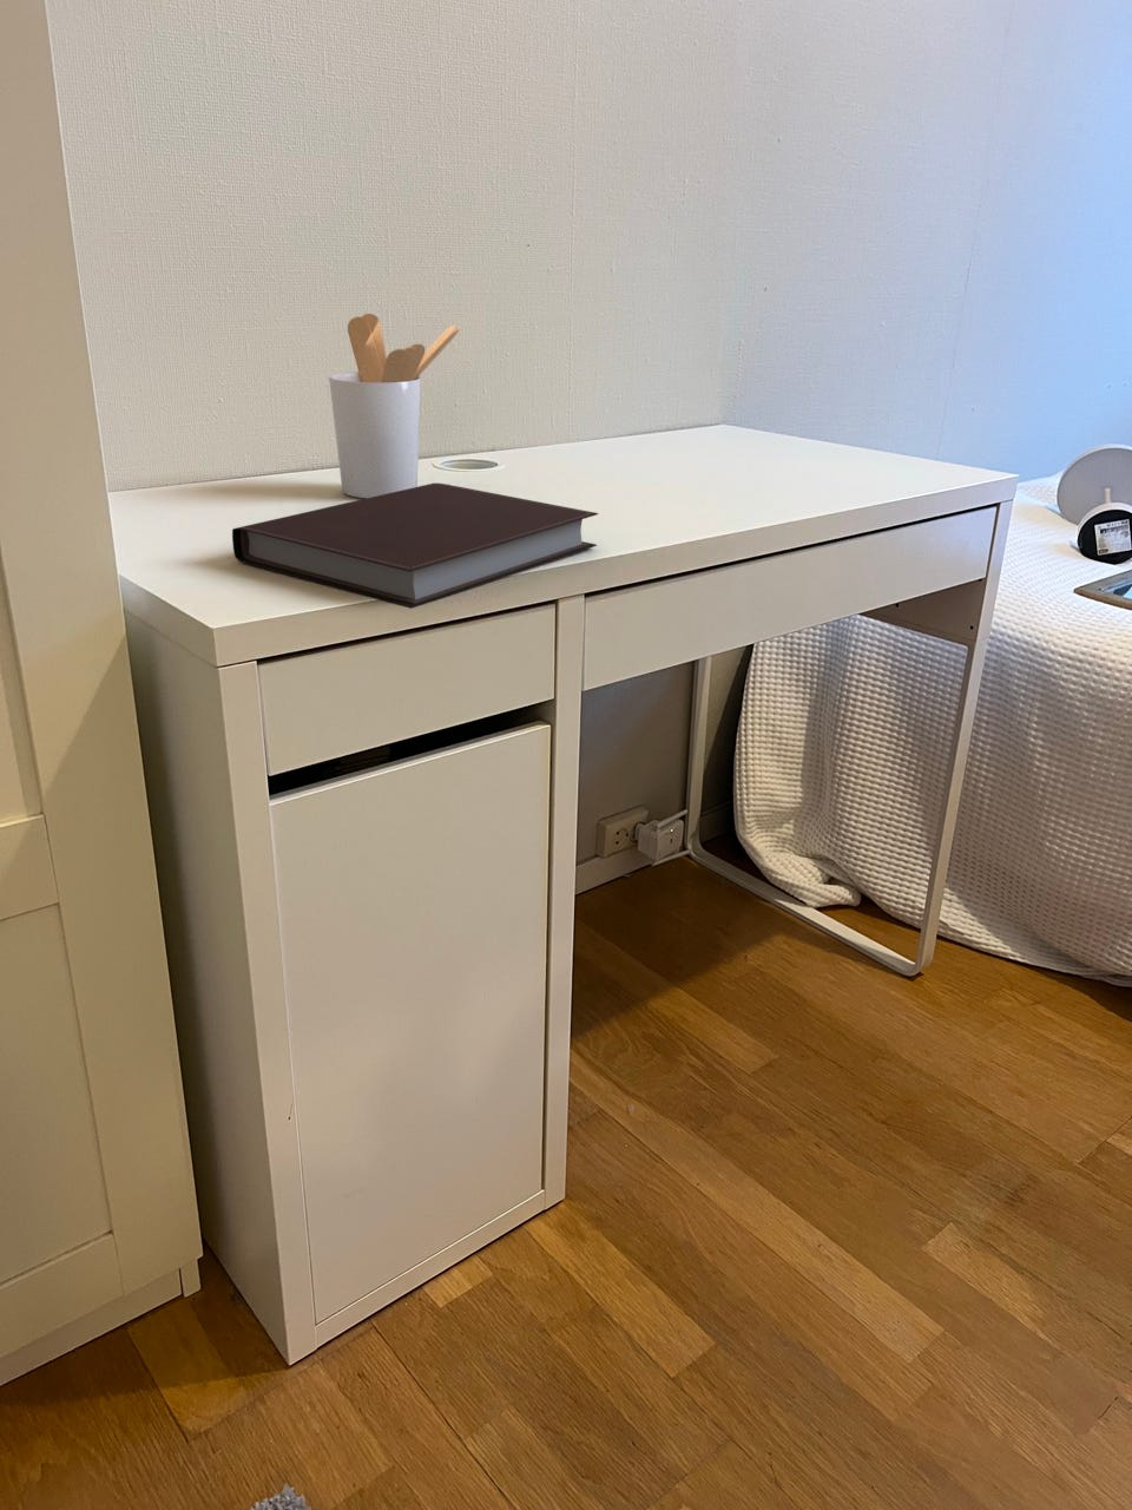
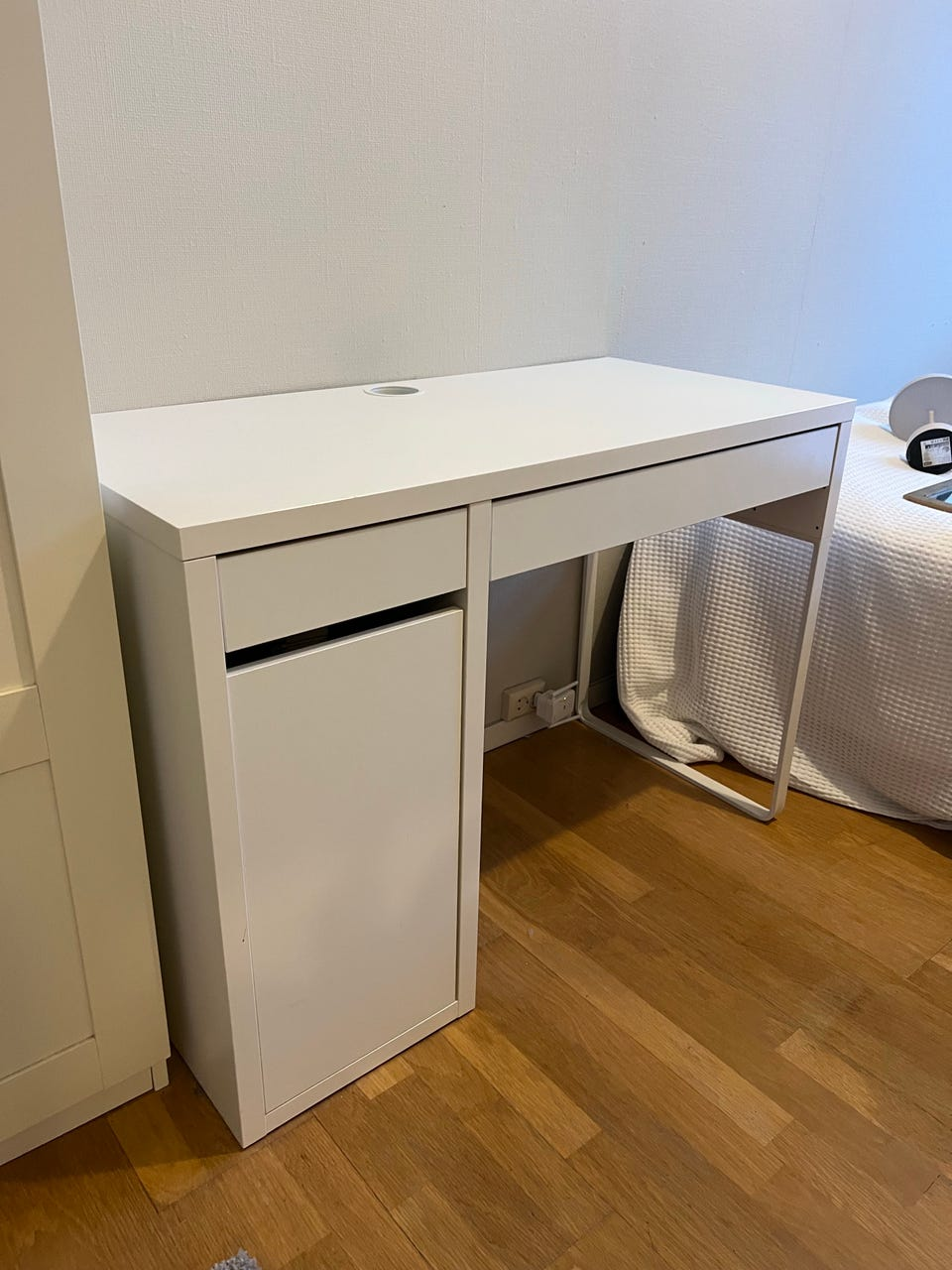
- utensil holder [328,313,461,499]
- notebook [231,482,599,610]
